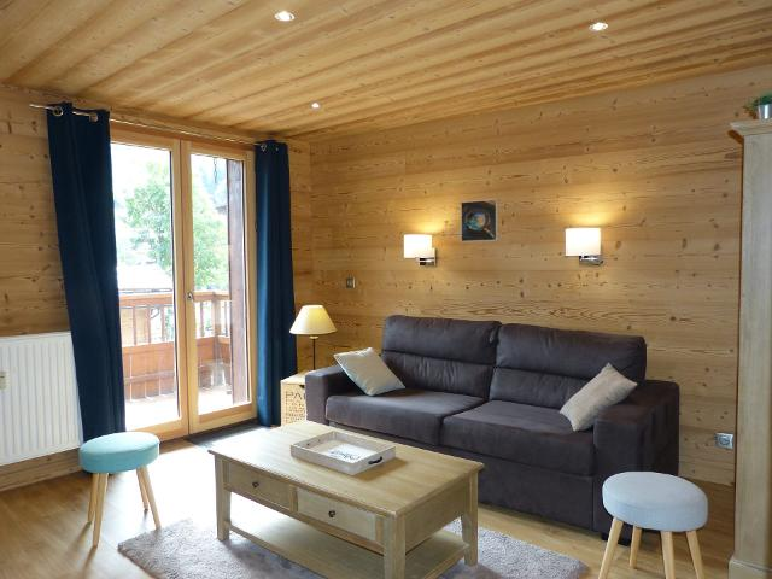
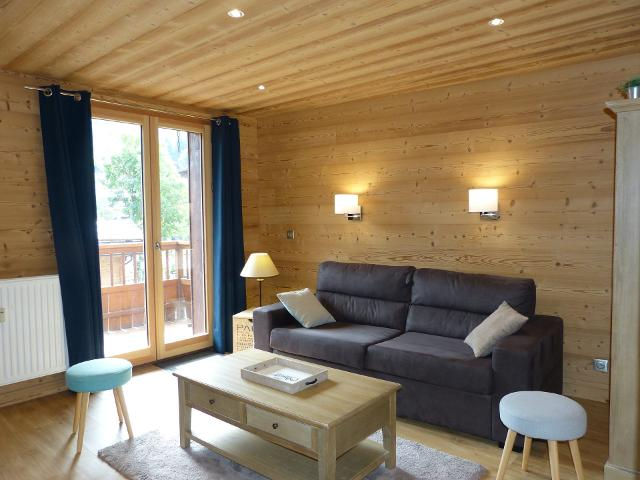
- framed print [460,198,499,242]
